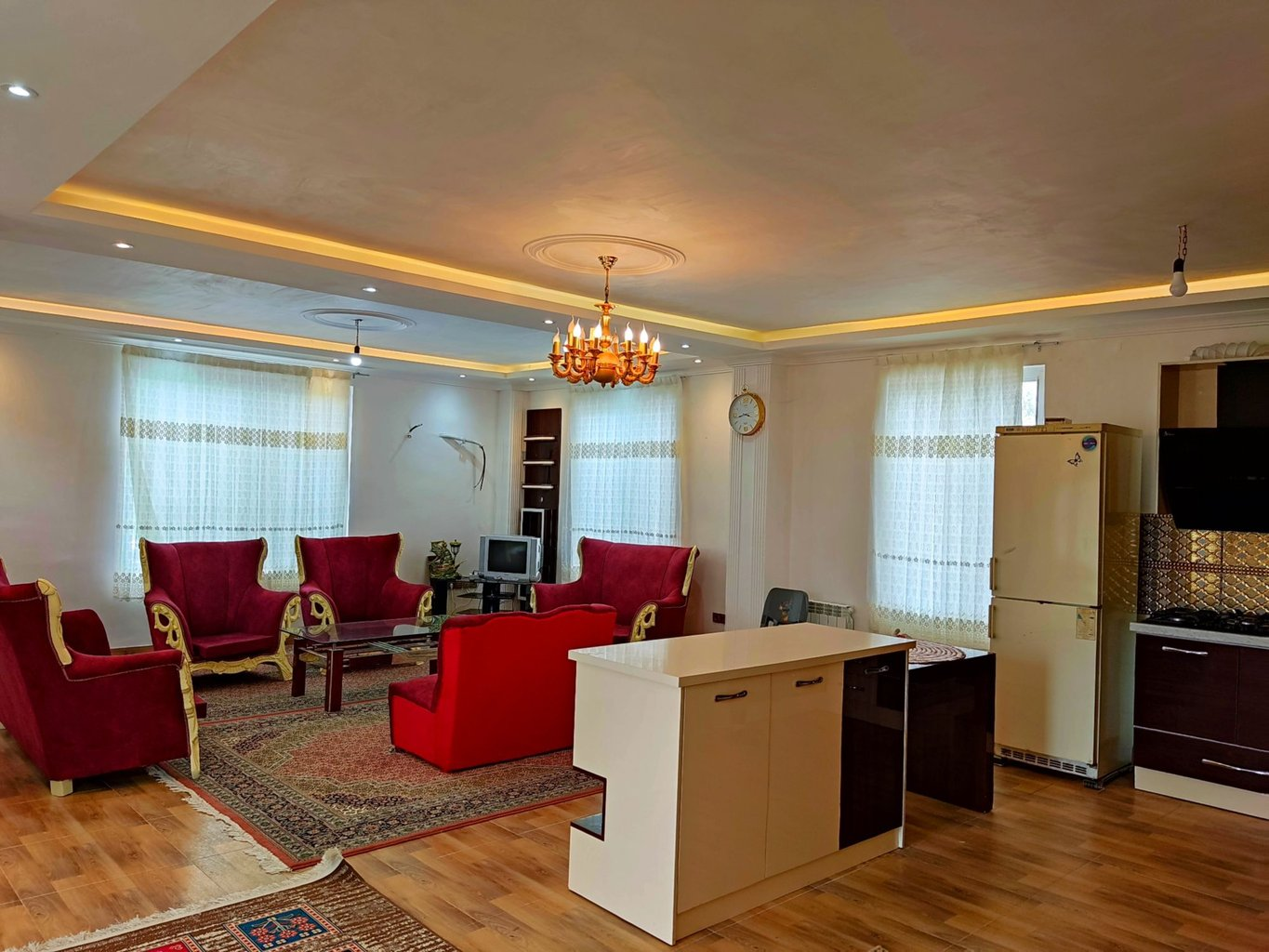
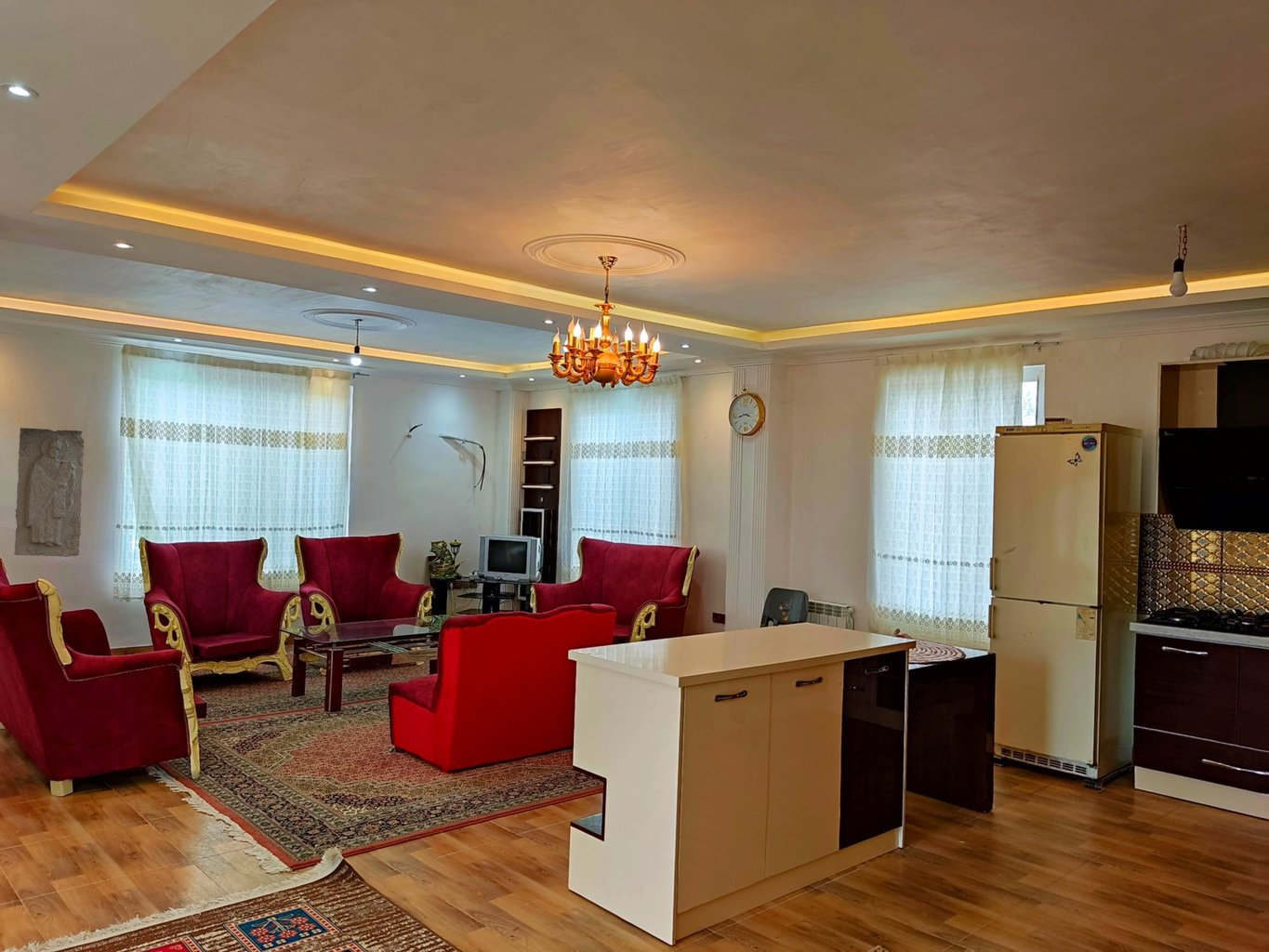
+ stone relief [13,427,85,558]
